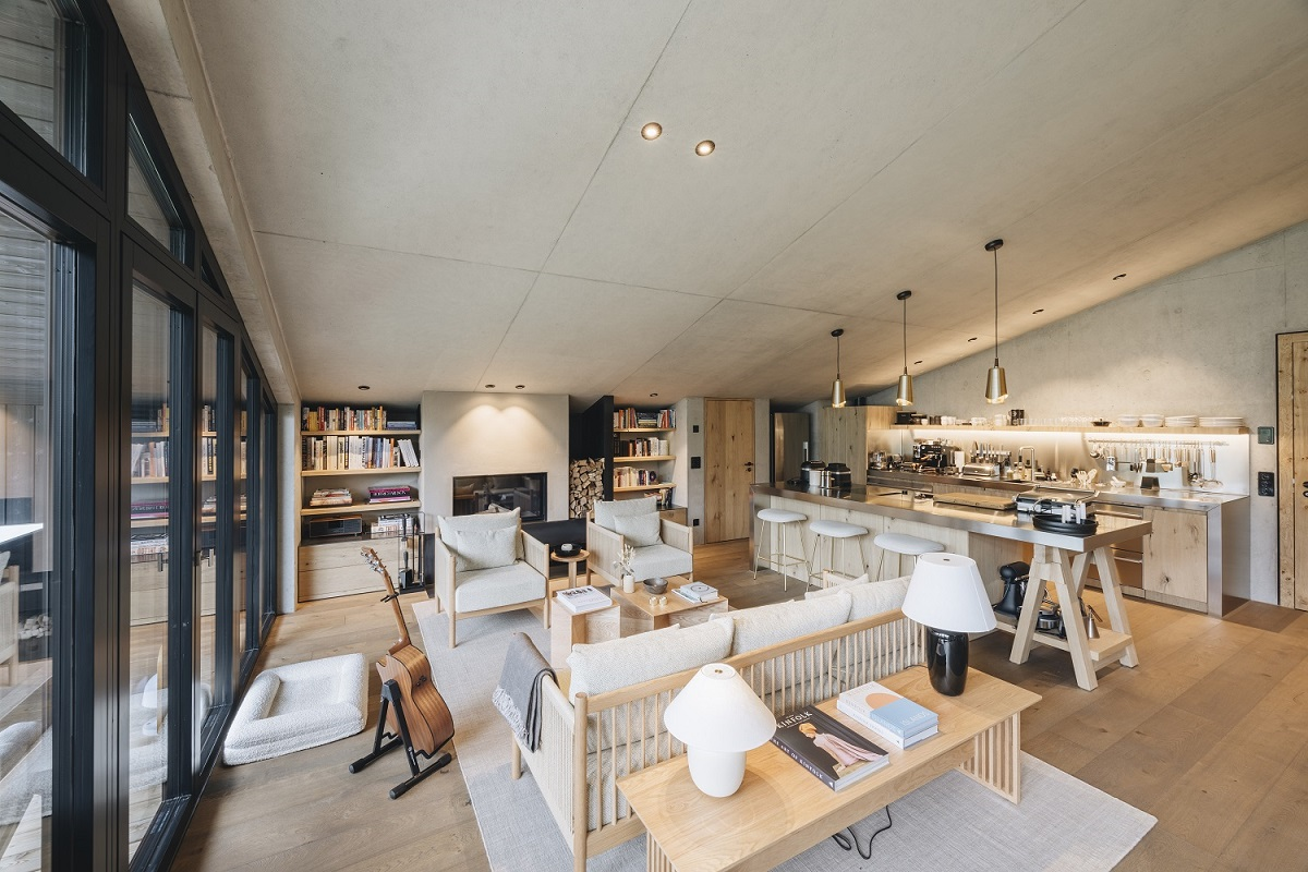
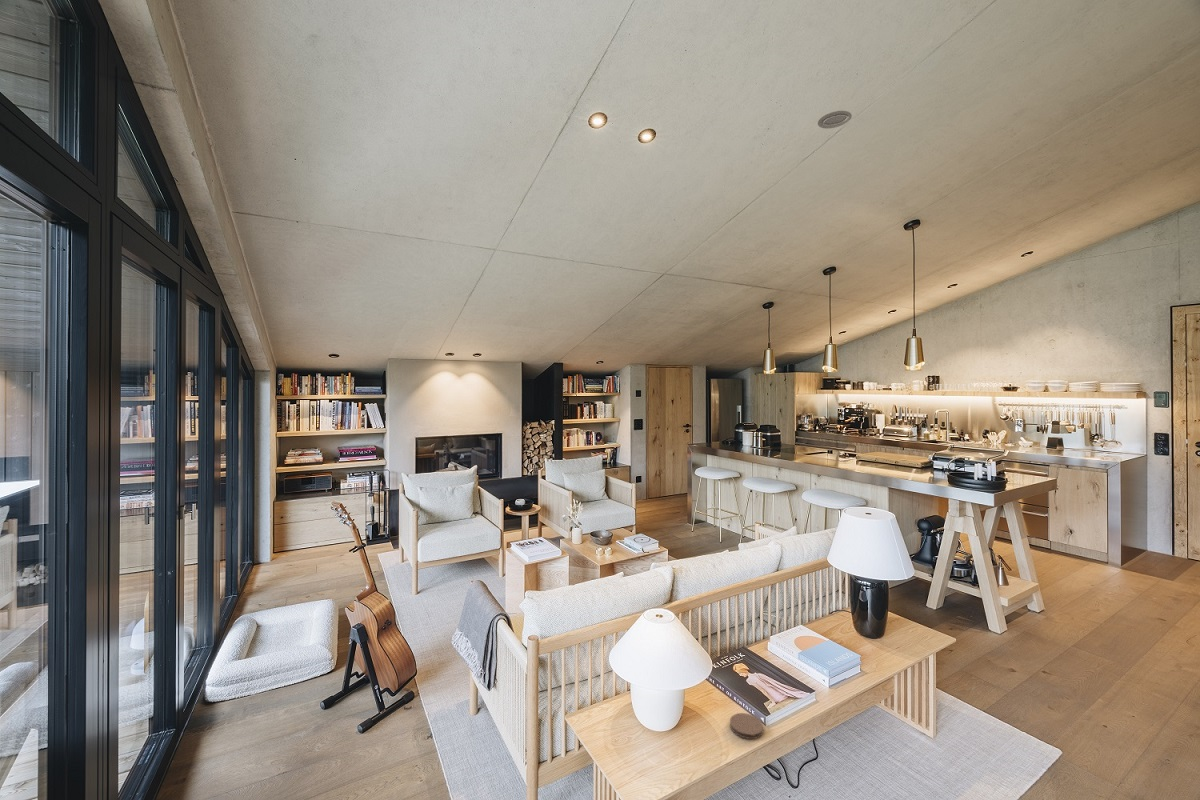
+ coaster [729,712,764,740]
+ recessed light [817,110,853,129]
